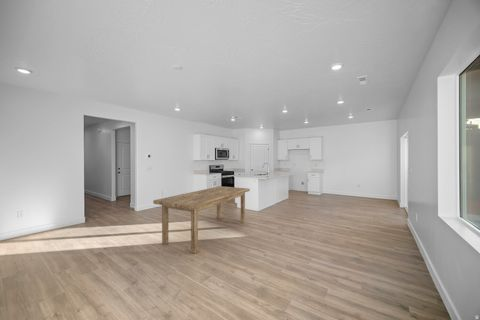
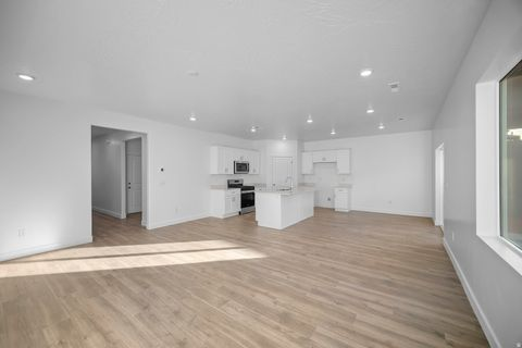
- dining table [152,185,251,255]
